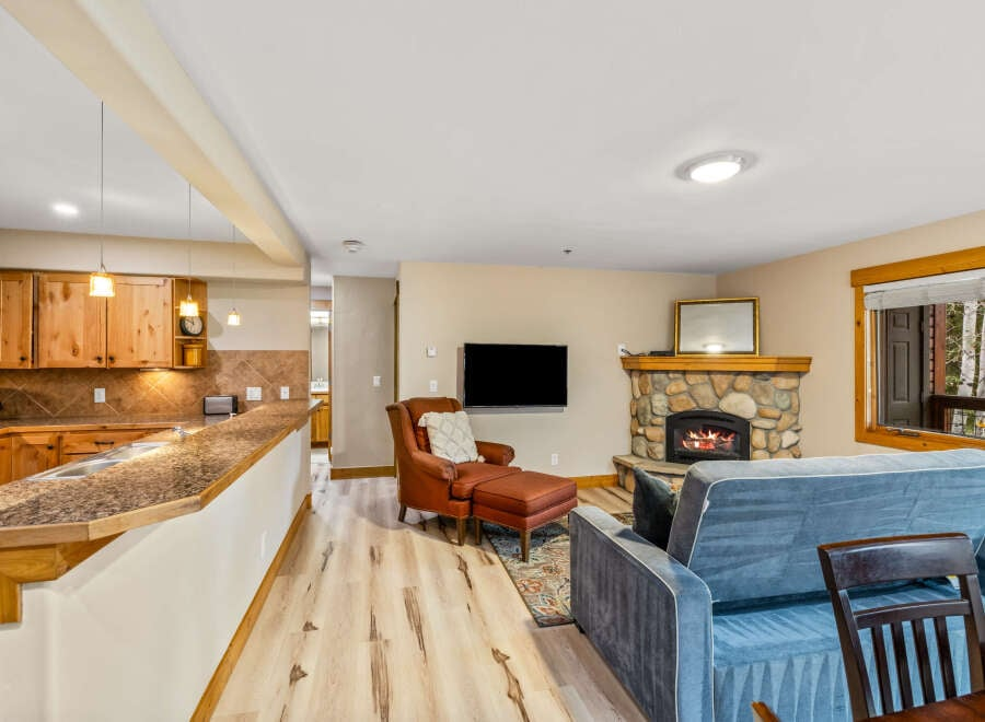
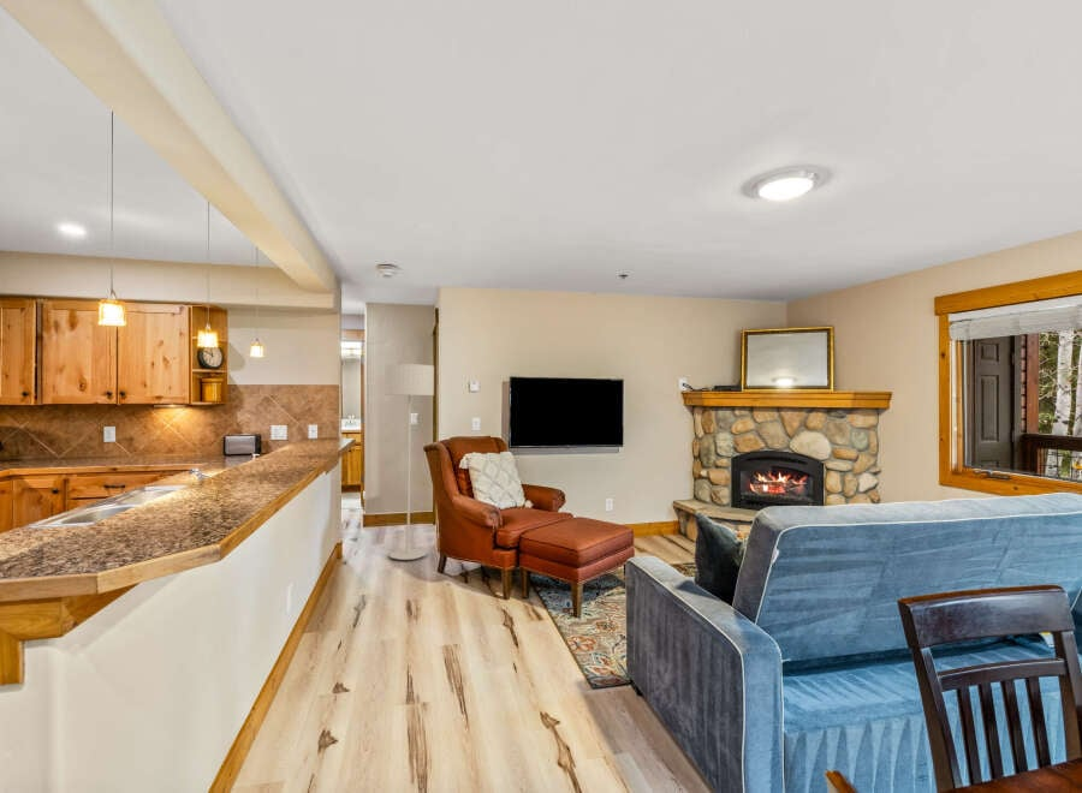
+ floor lamp [384,363,435,561]
